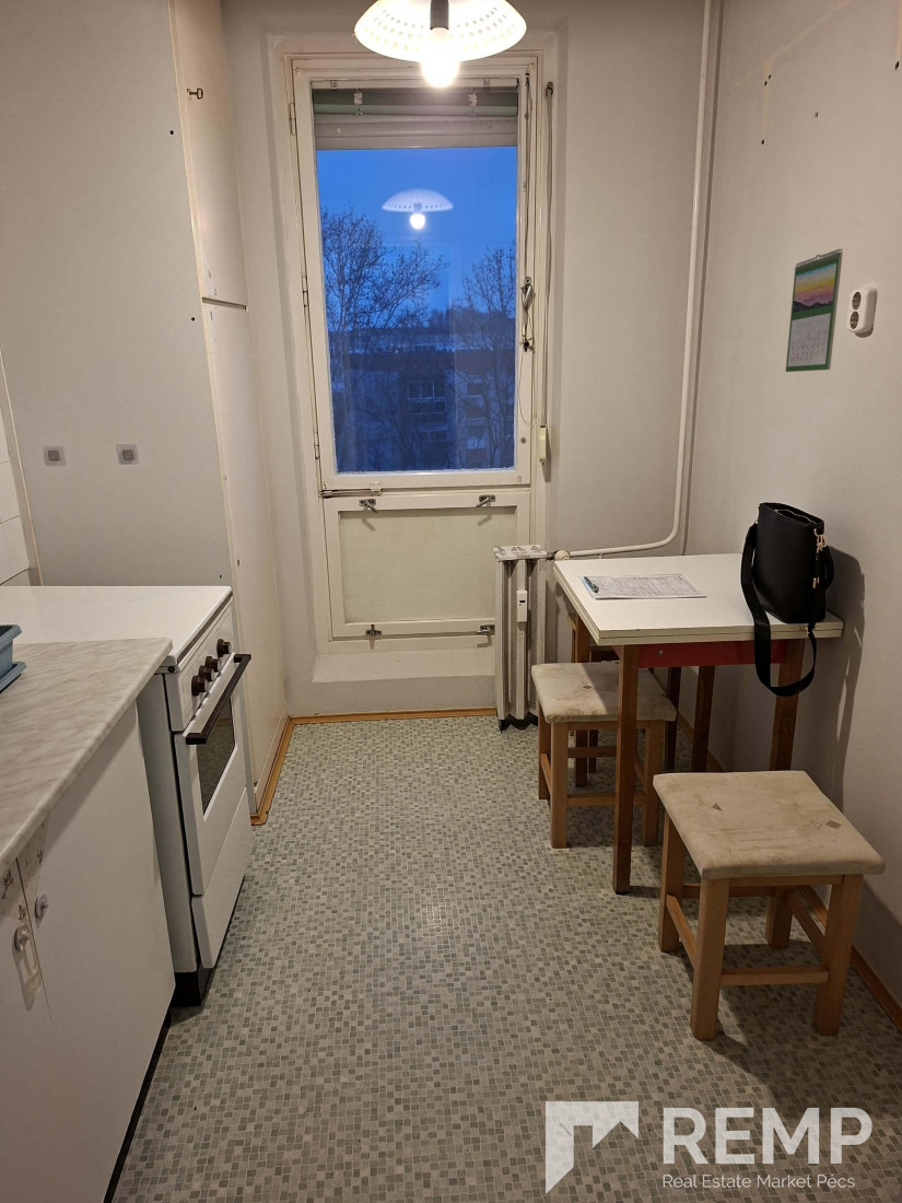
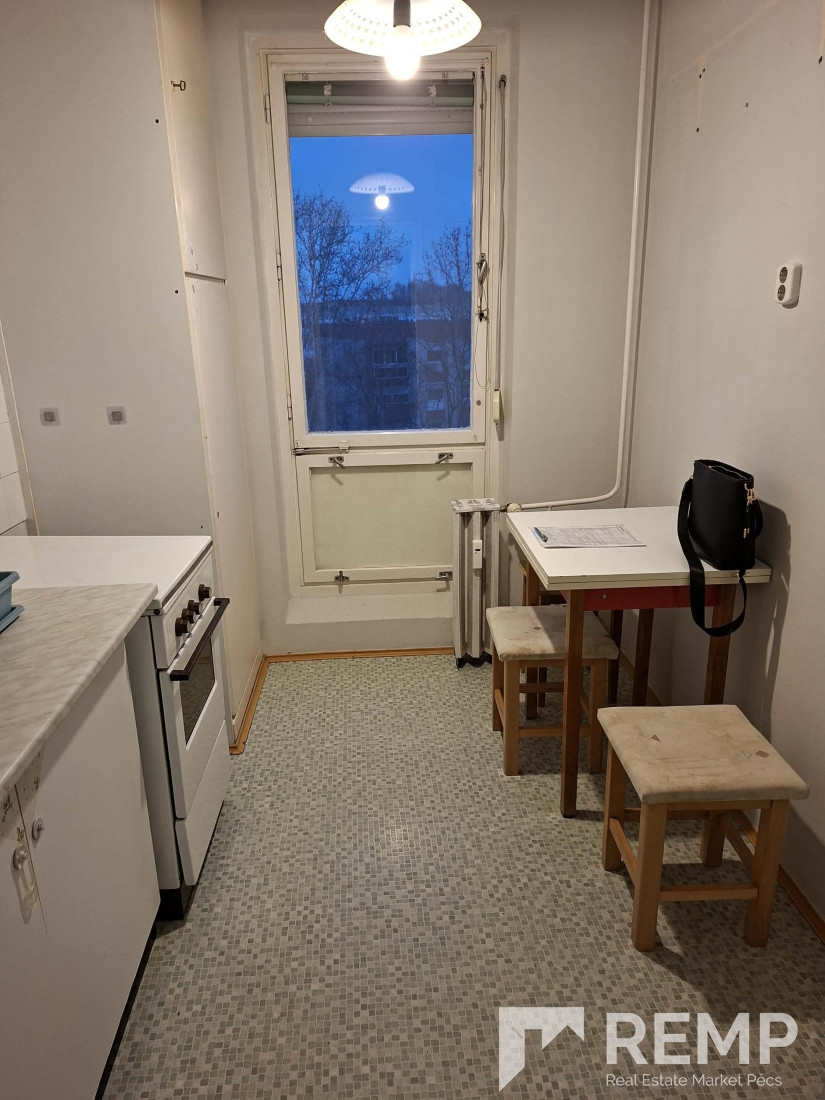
- calendar [785,248,844,373]
